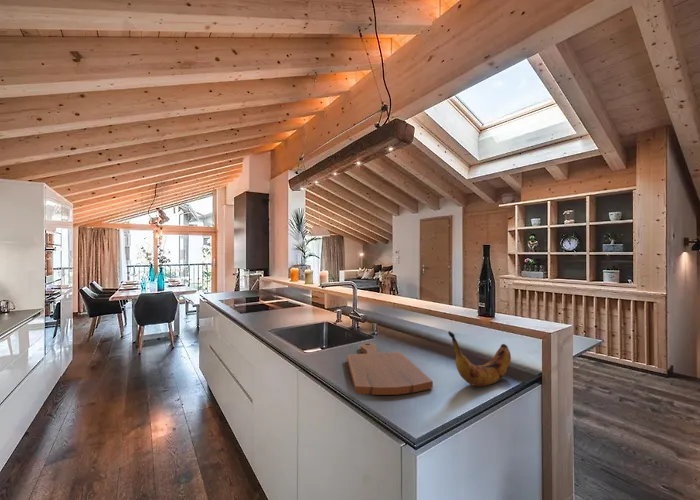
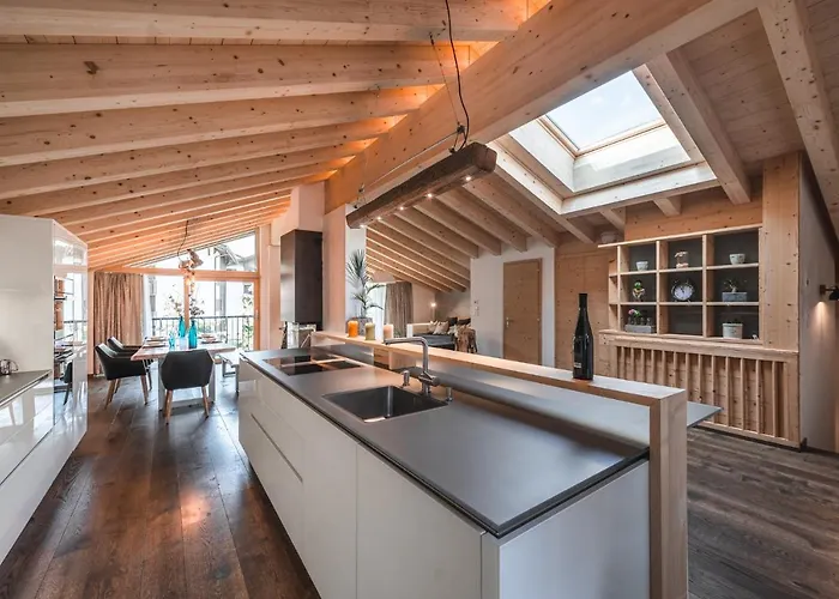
- cutting board [346,342,434,396]
- banana [447,330,512,387]
